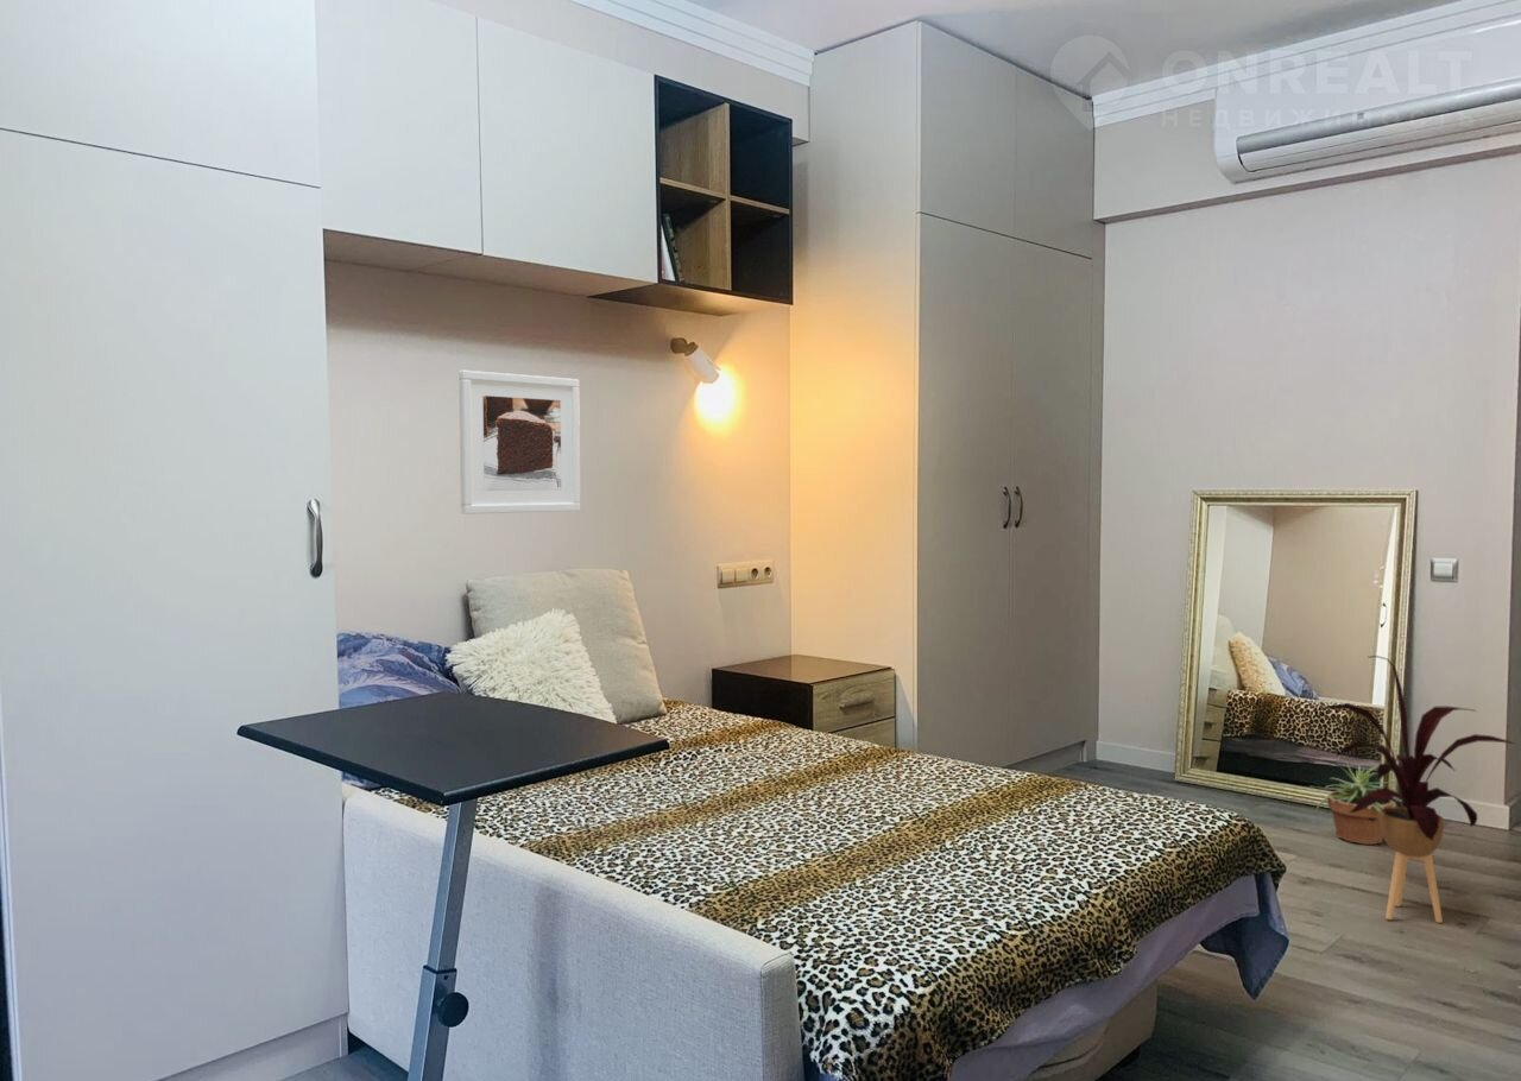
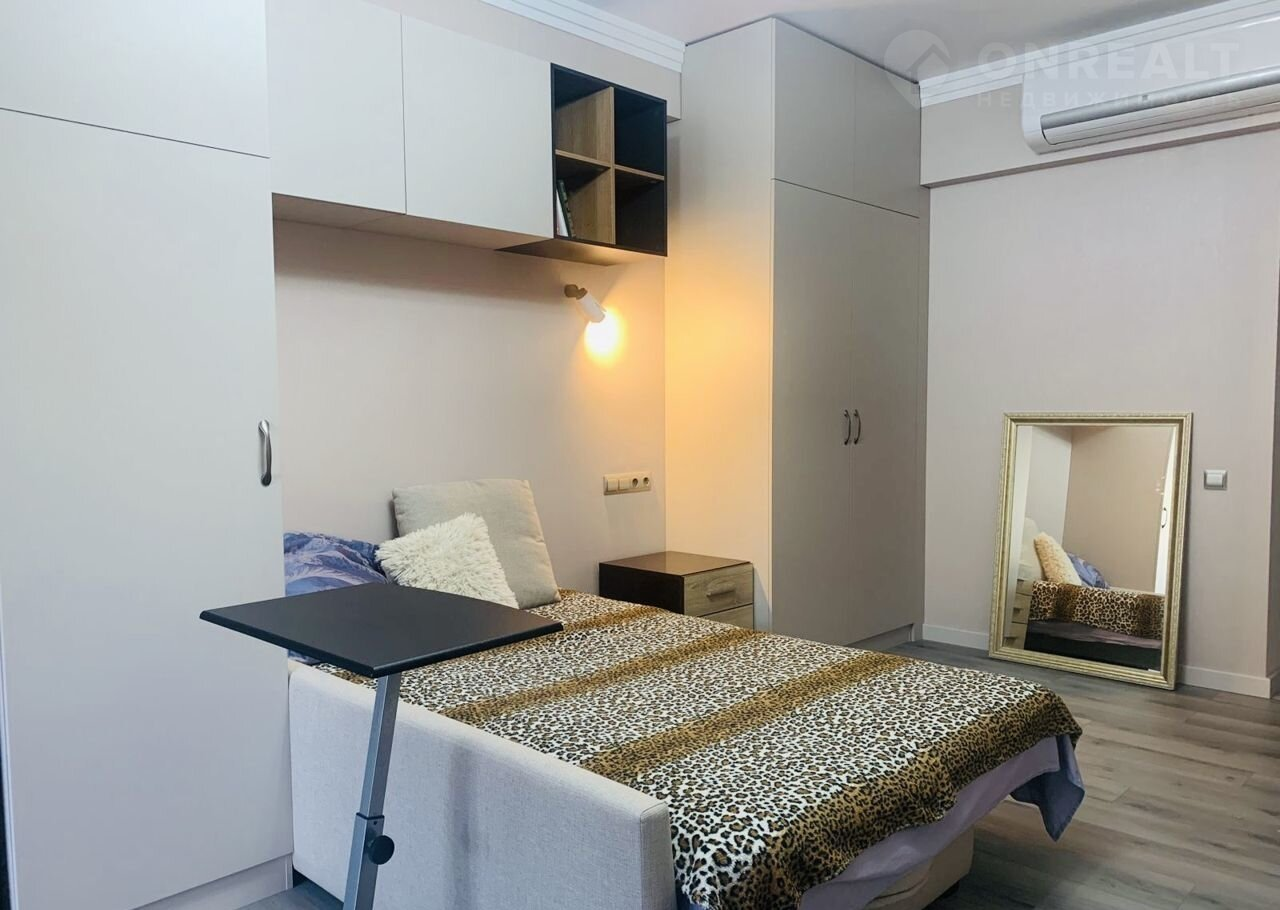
- house plant [1304,655,1515,924]
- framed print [457,369,581,516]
- potted plant [1307,760,1402,846]
